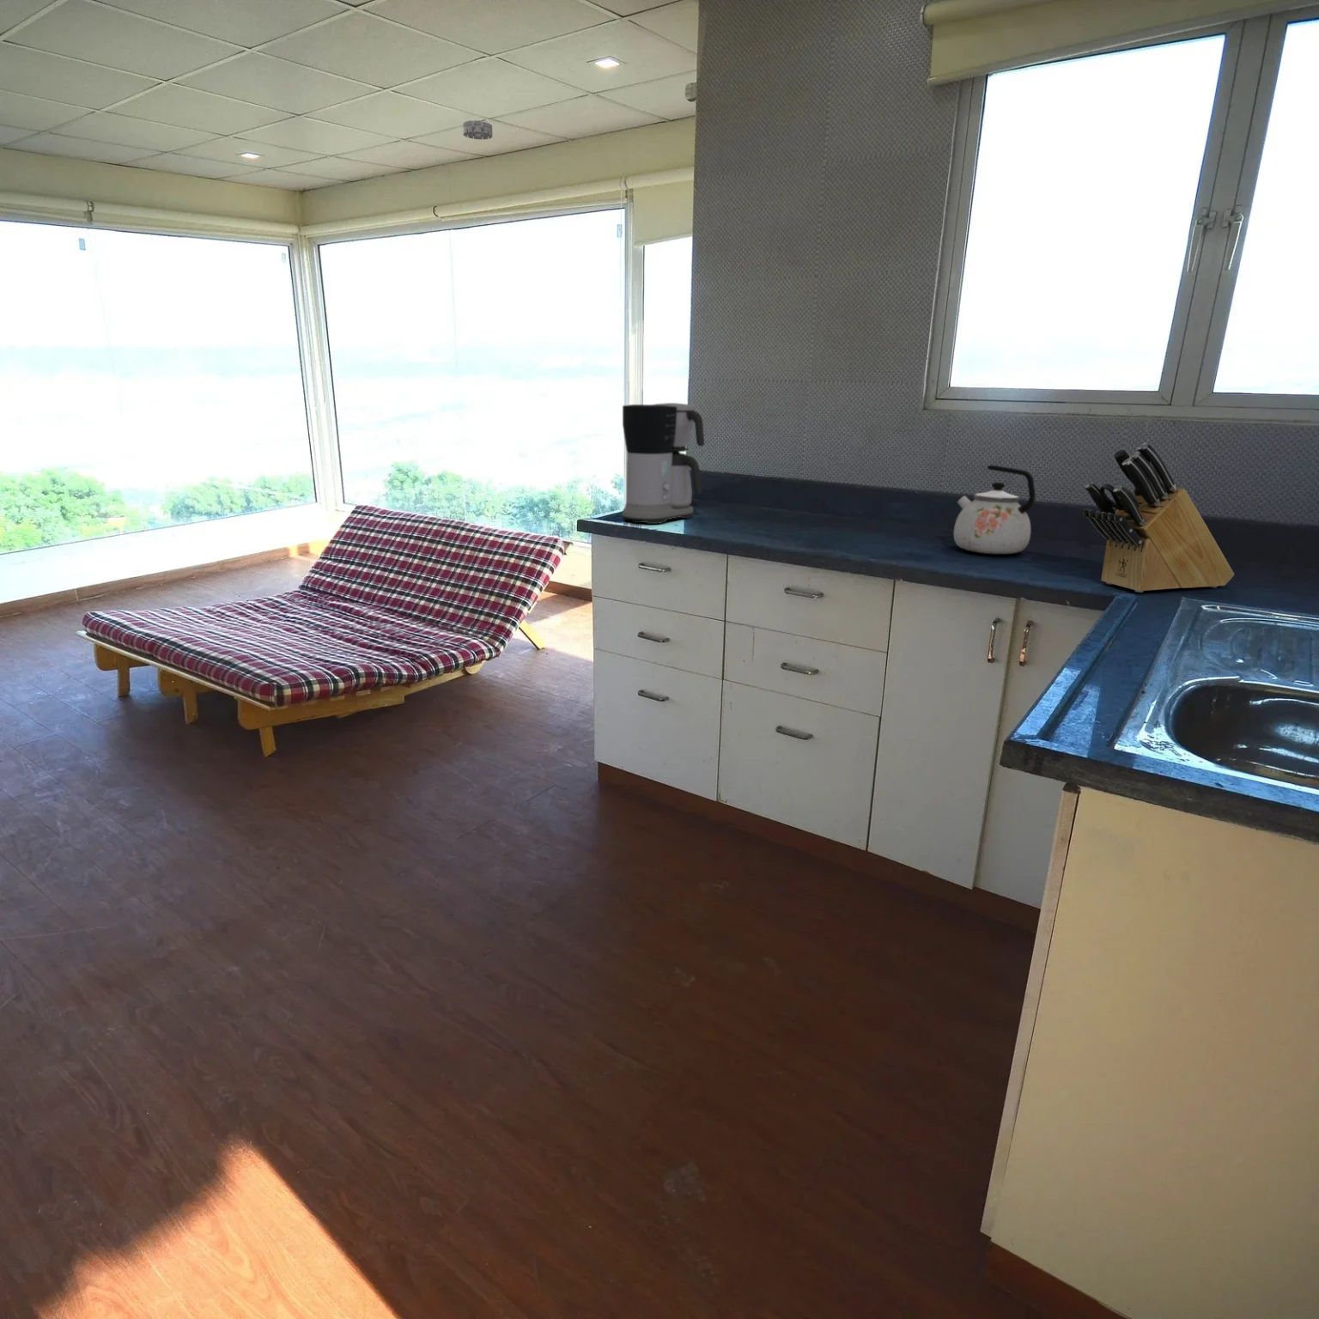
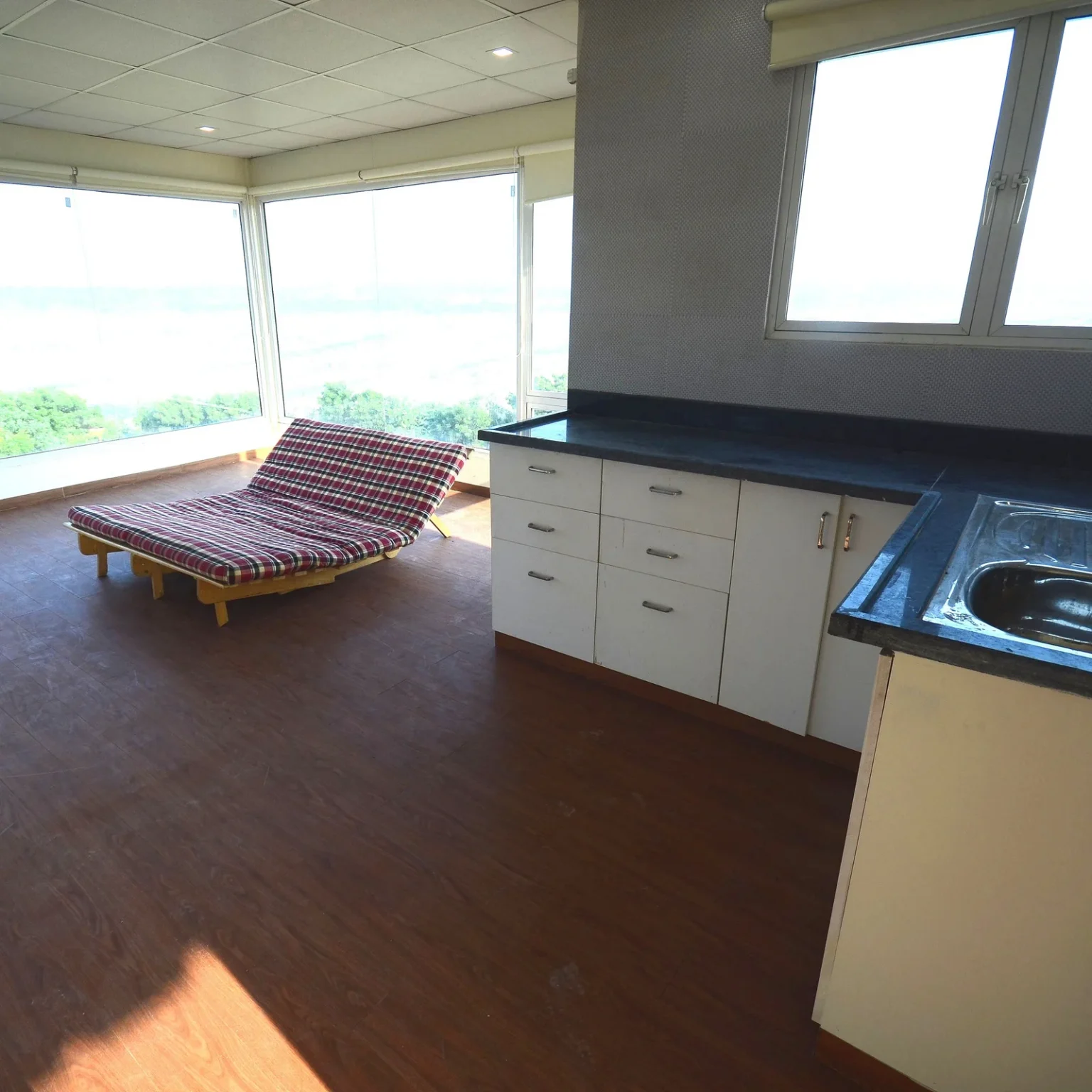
- smoke detector [461,120,493,140]
- knife block [1081,442,1234,593]
- kettle [953,465,1036,554]
- coffee maker [621,402,705,524]
